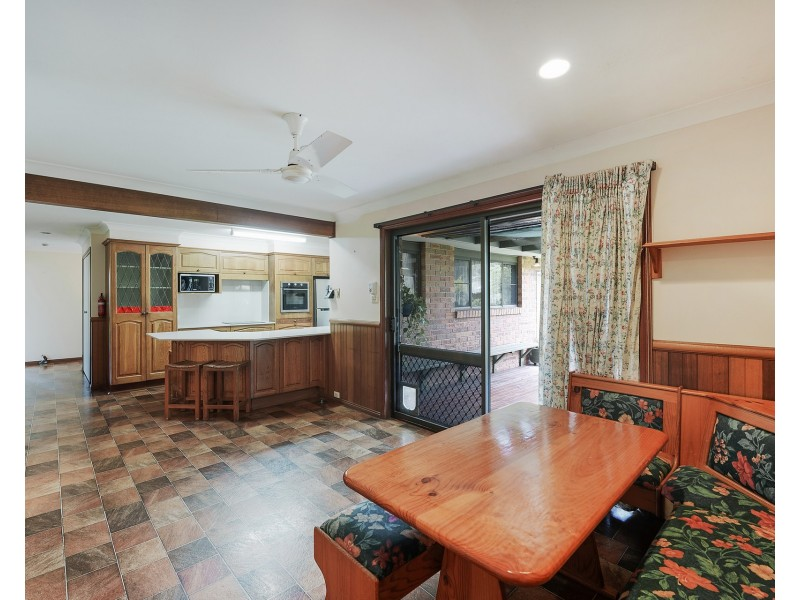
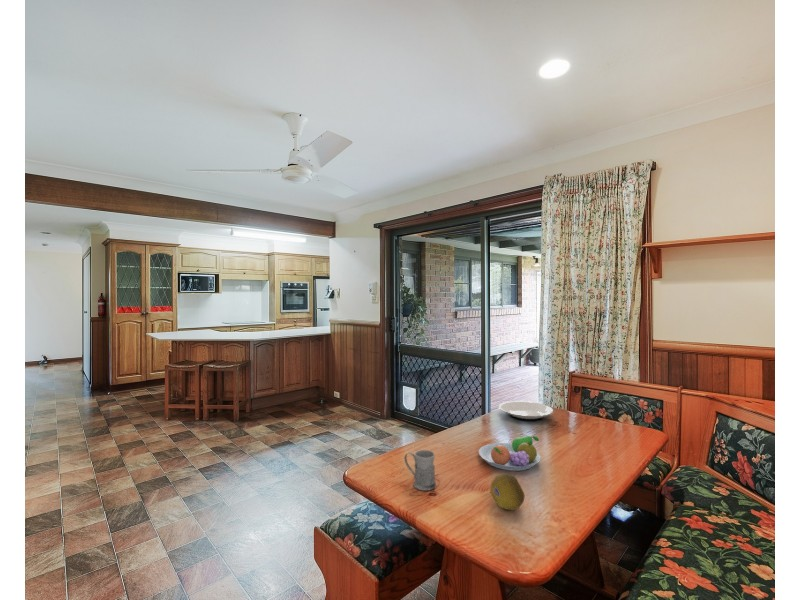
+ plate [498,400,554,422]
+ mug [403,449,437,492]
+ fruit bowl [478,435,541,472]
+ fruit [490,473,526,511]
